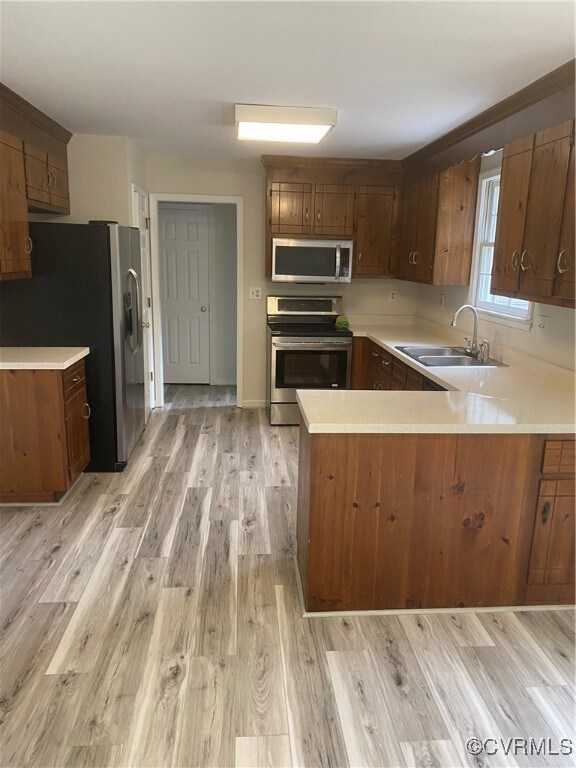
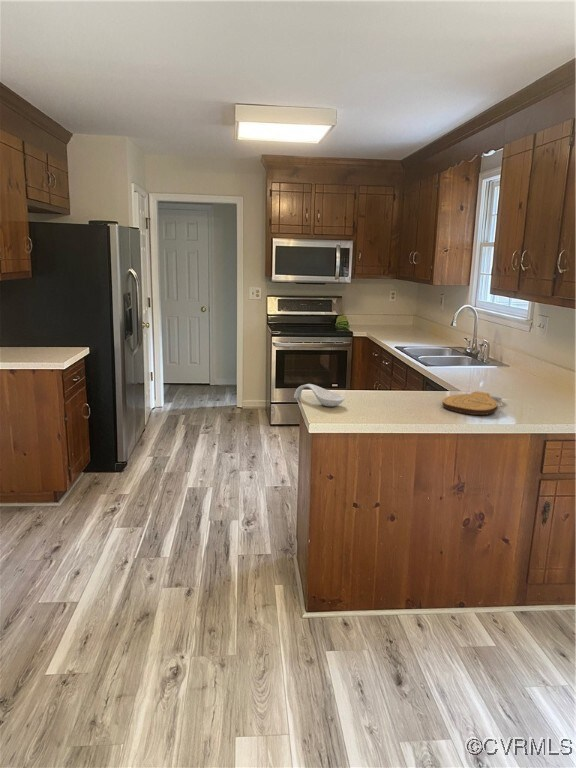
+ spoon rest [293,383,346,407]
+ key chain [441,390,503,416]
